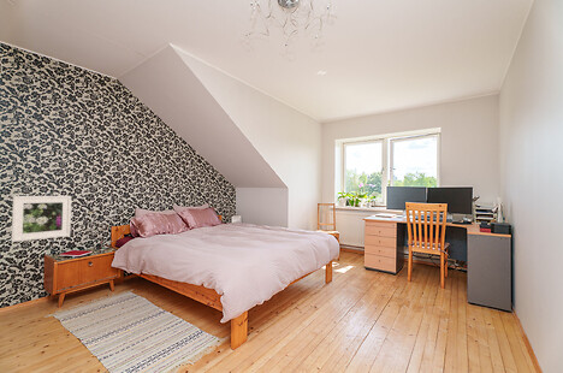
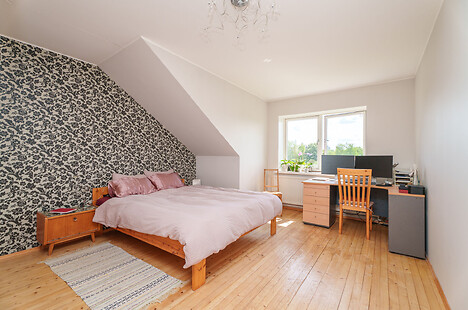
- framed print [11,195,72,243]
